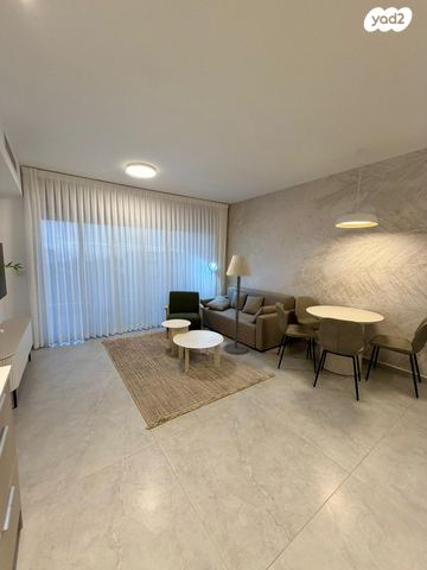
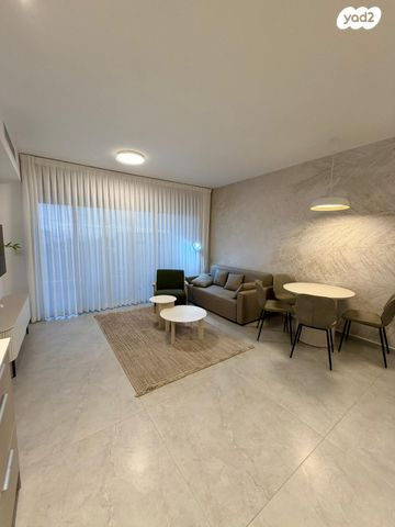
- floor lamp [223,254,253,355]
